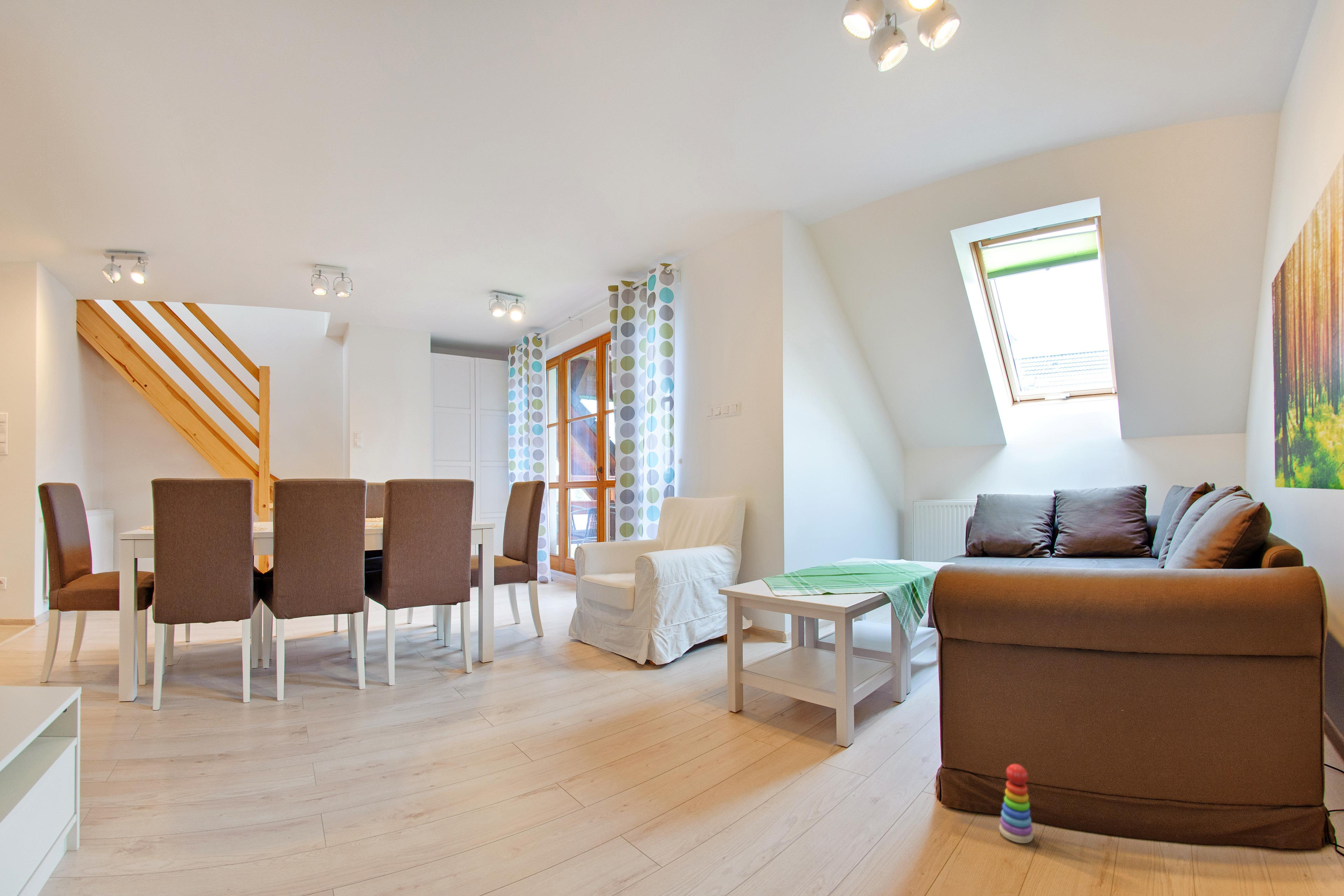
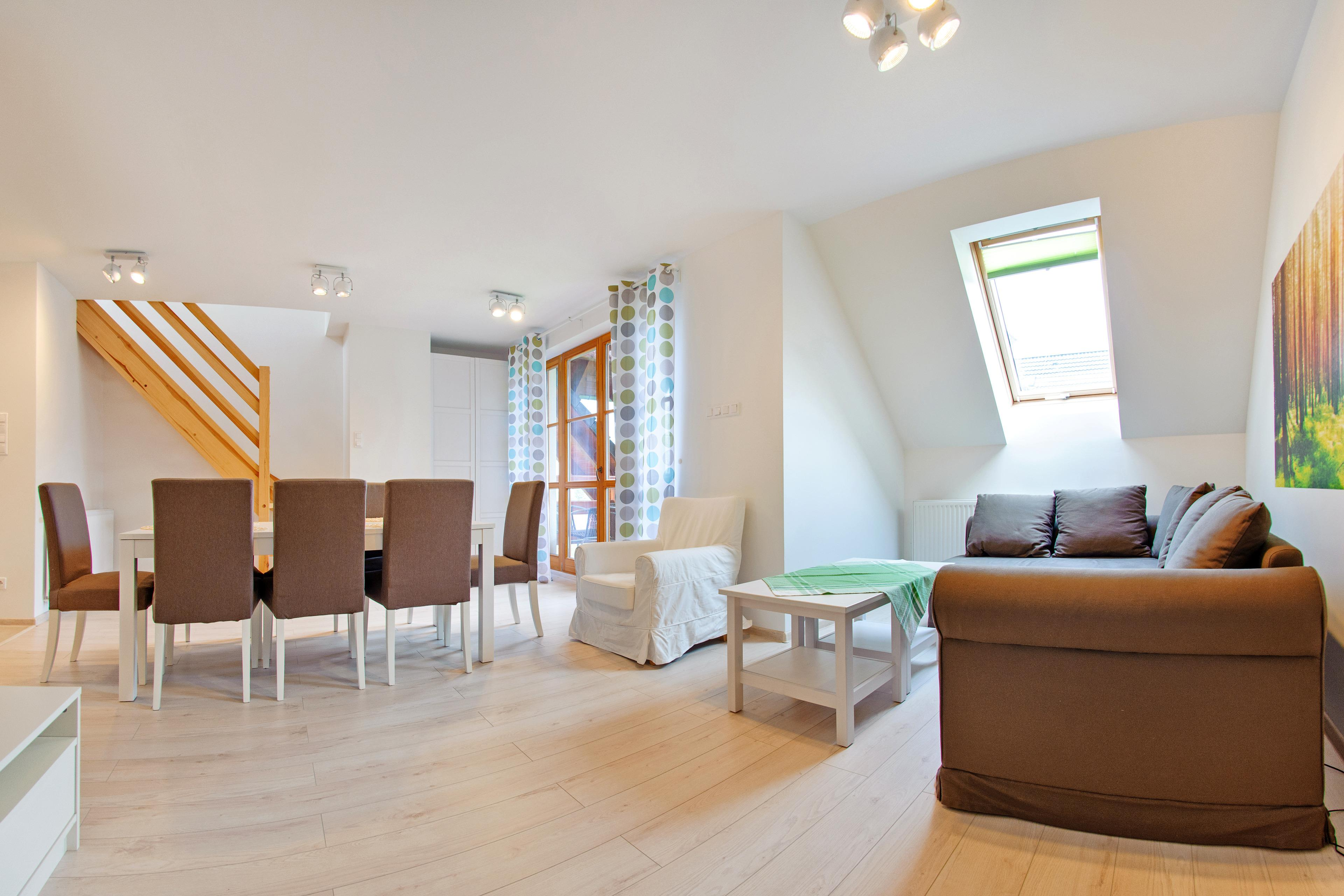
- stacking toy [999,764,1034,844]
